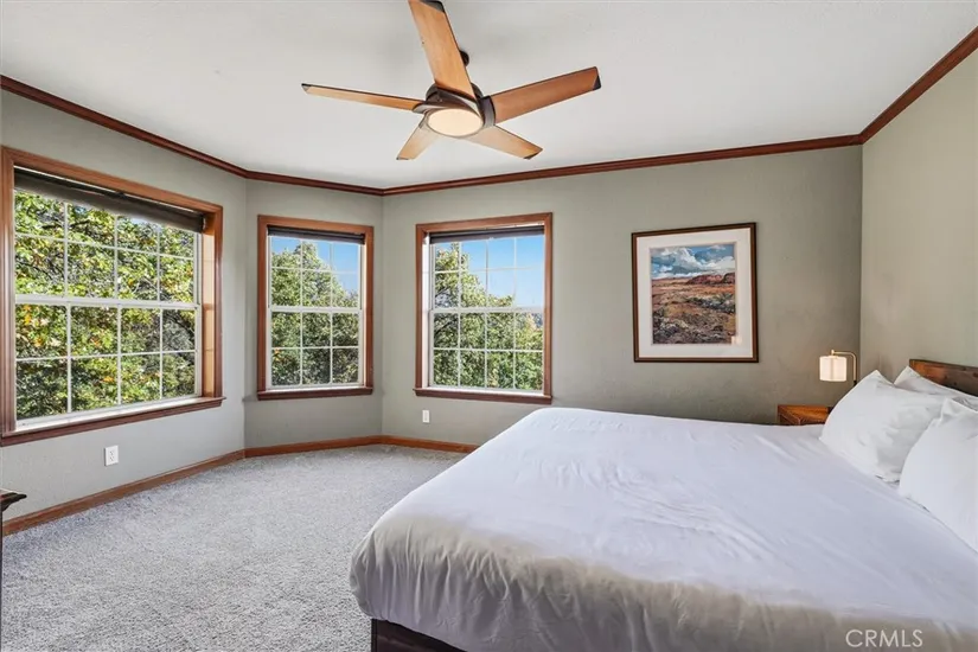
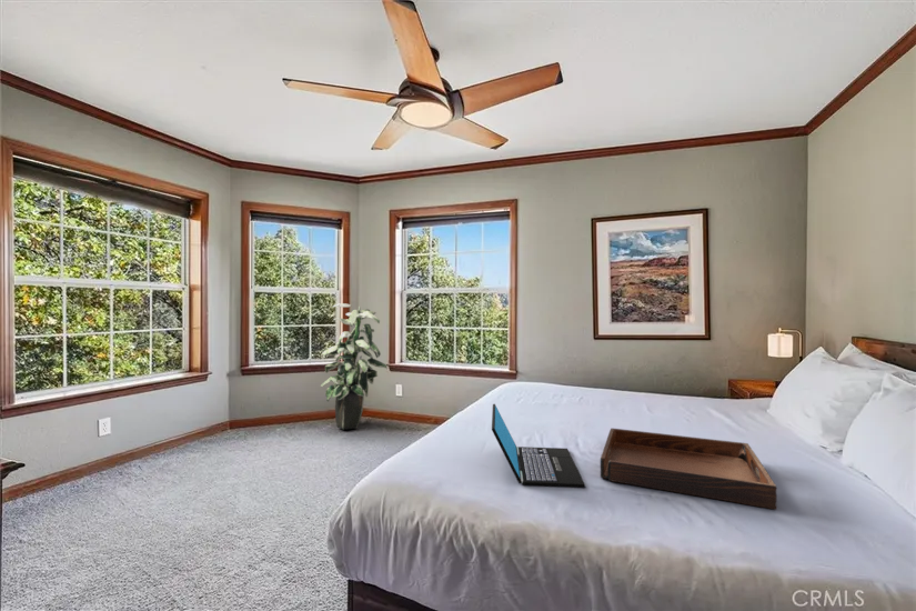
+ serving tray [600,428,777,510]
+ indoor plant [320,302,389,431]
+ laptop [491,403,586,489]
